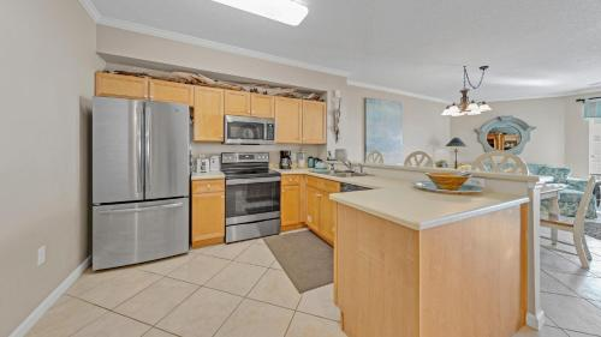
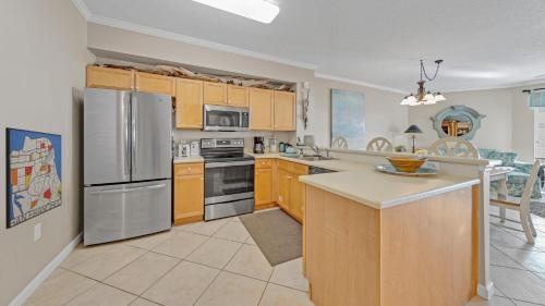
+ wall art [4,126,62,230]
